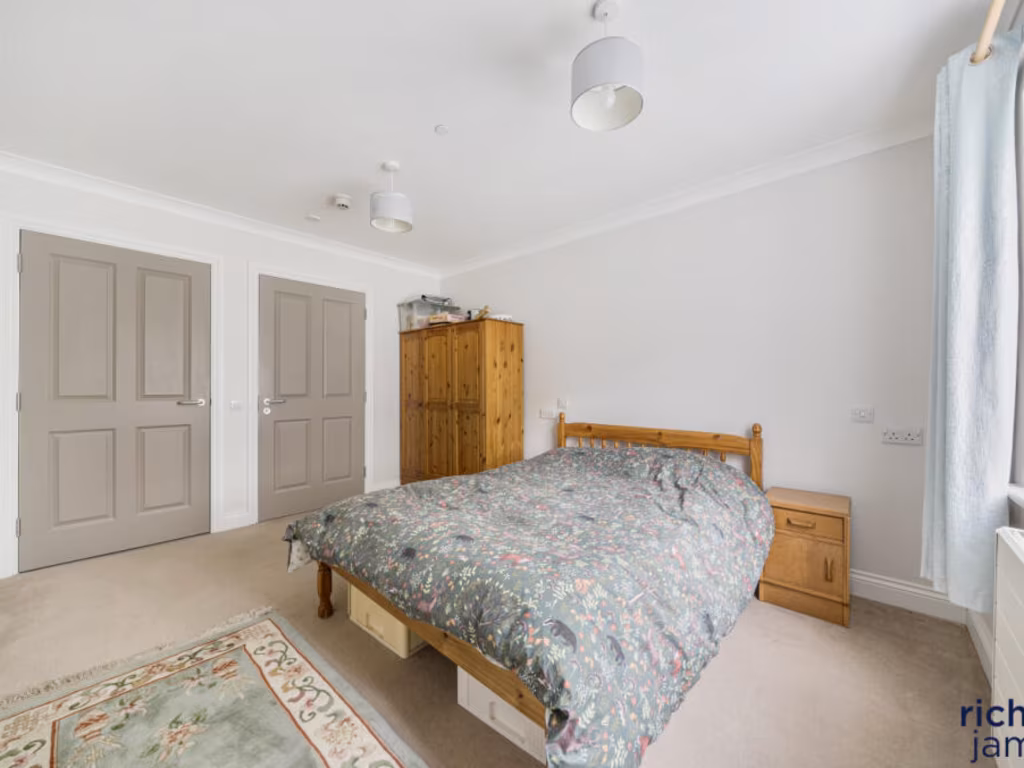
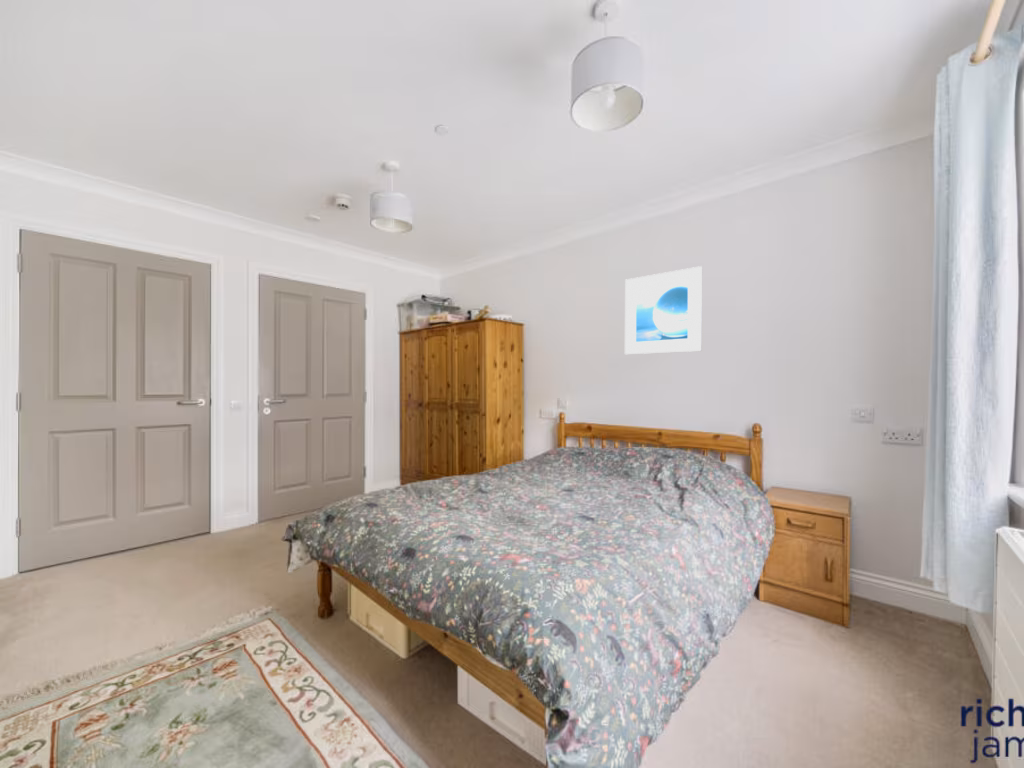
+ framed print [624,265,703,355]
